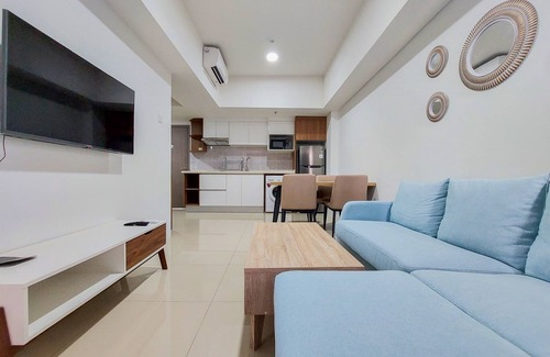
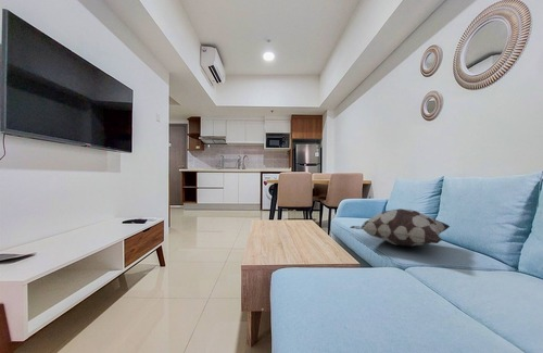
+ decorative pillow [349,207,451,248]
